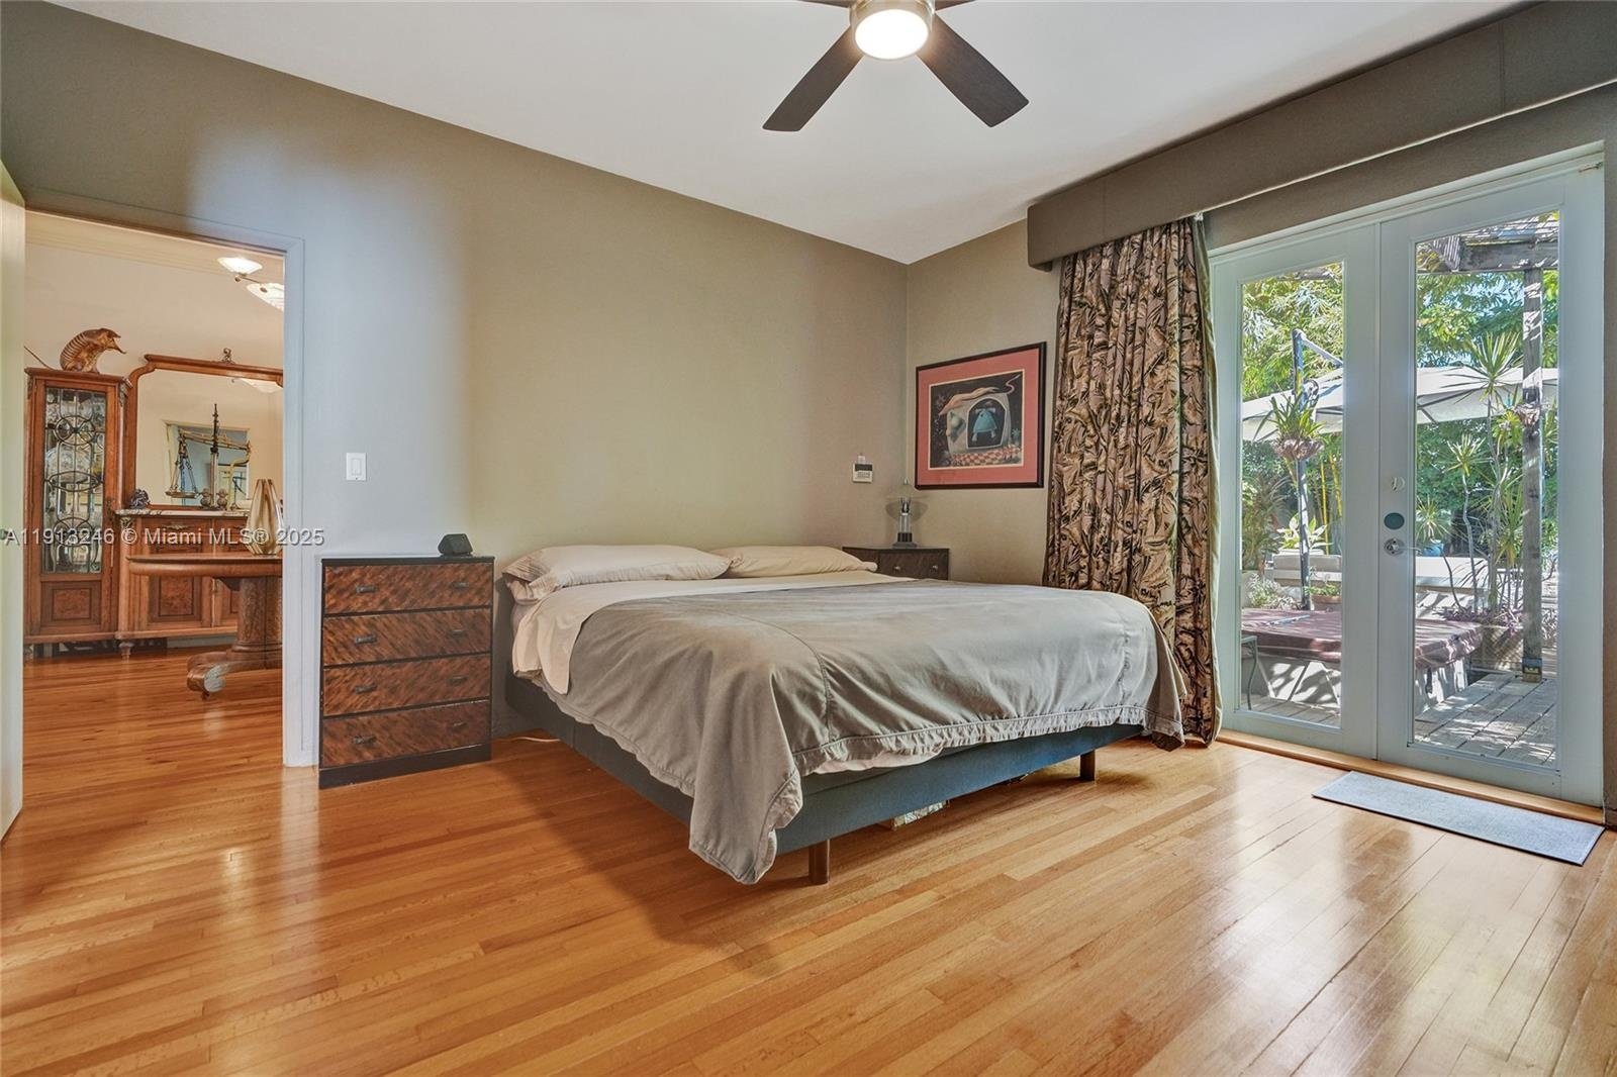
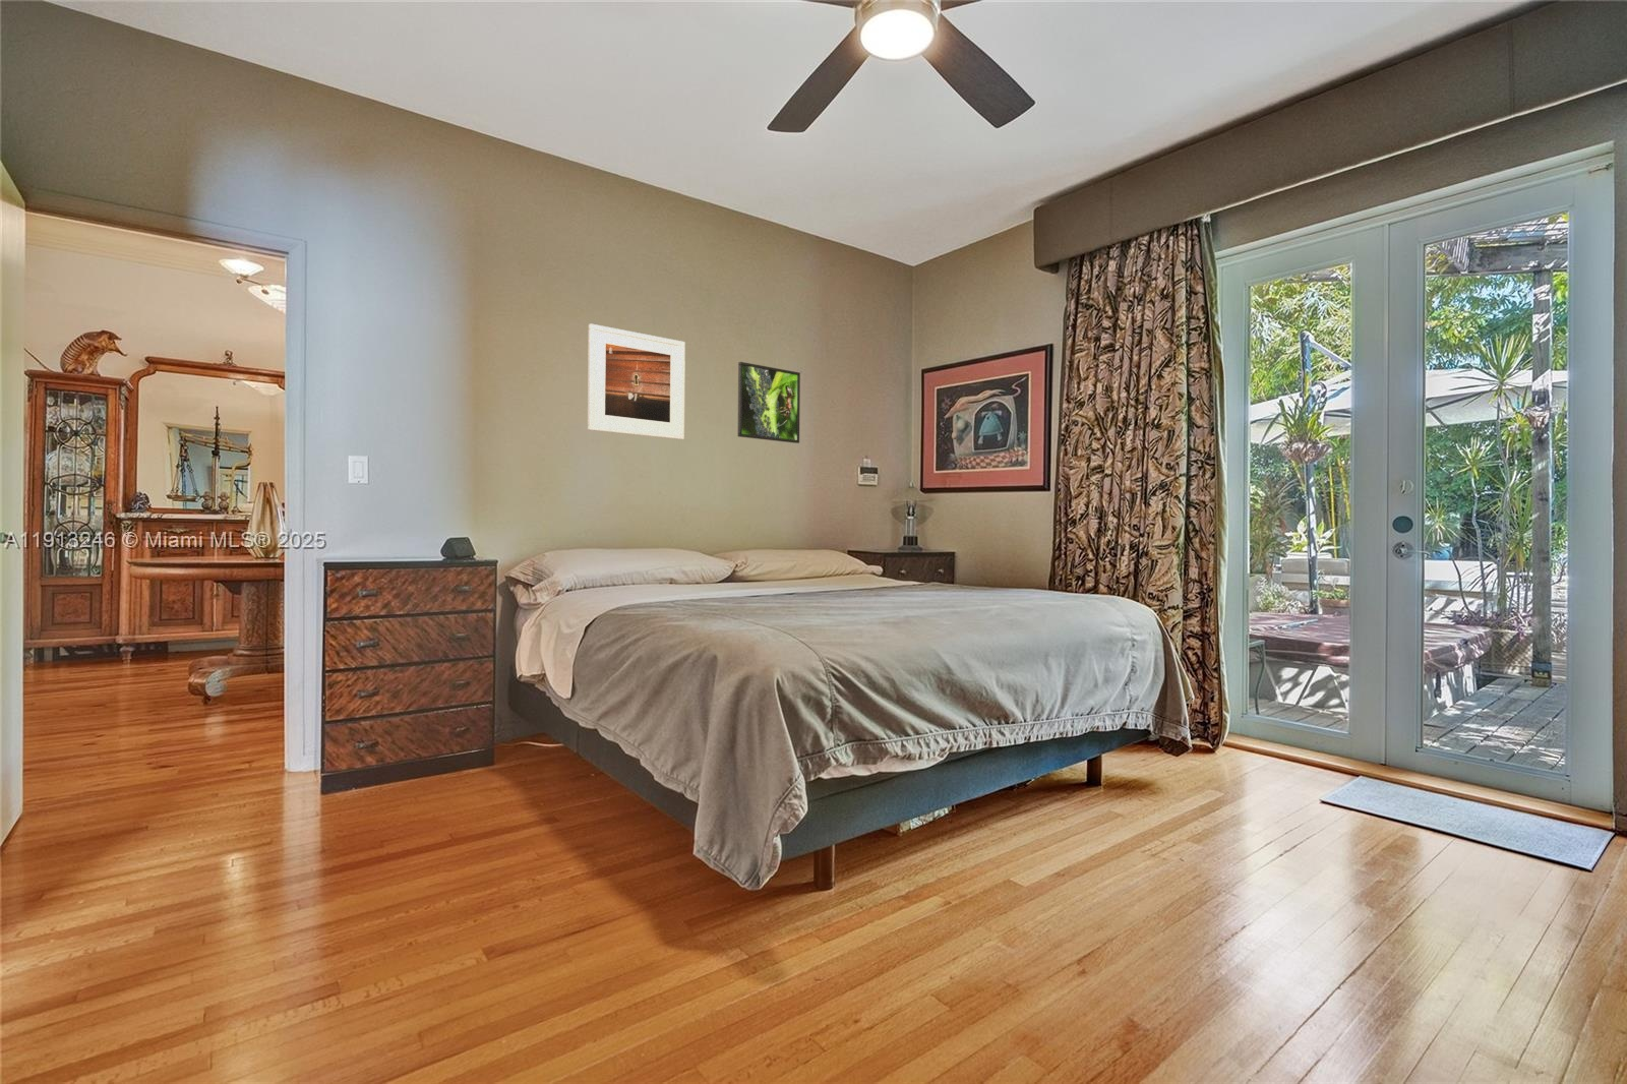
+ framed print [737,361,801,444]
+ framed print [587,323,686,442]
